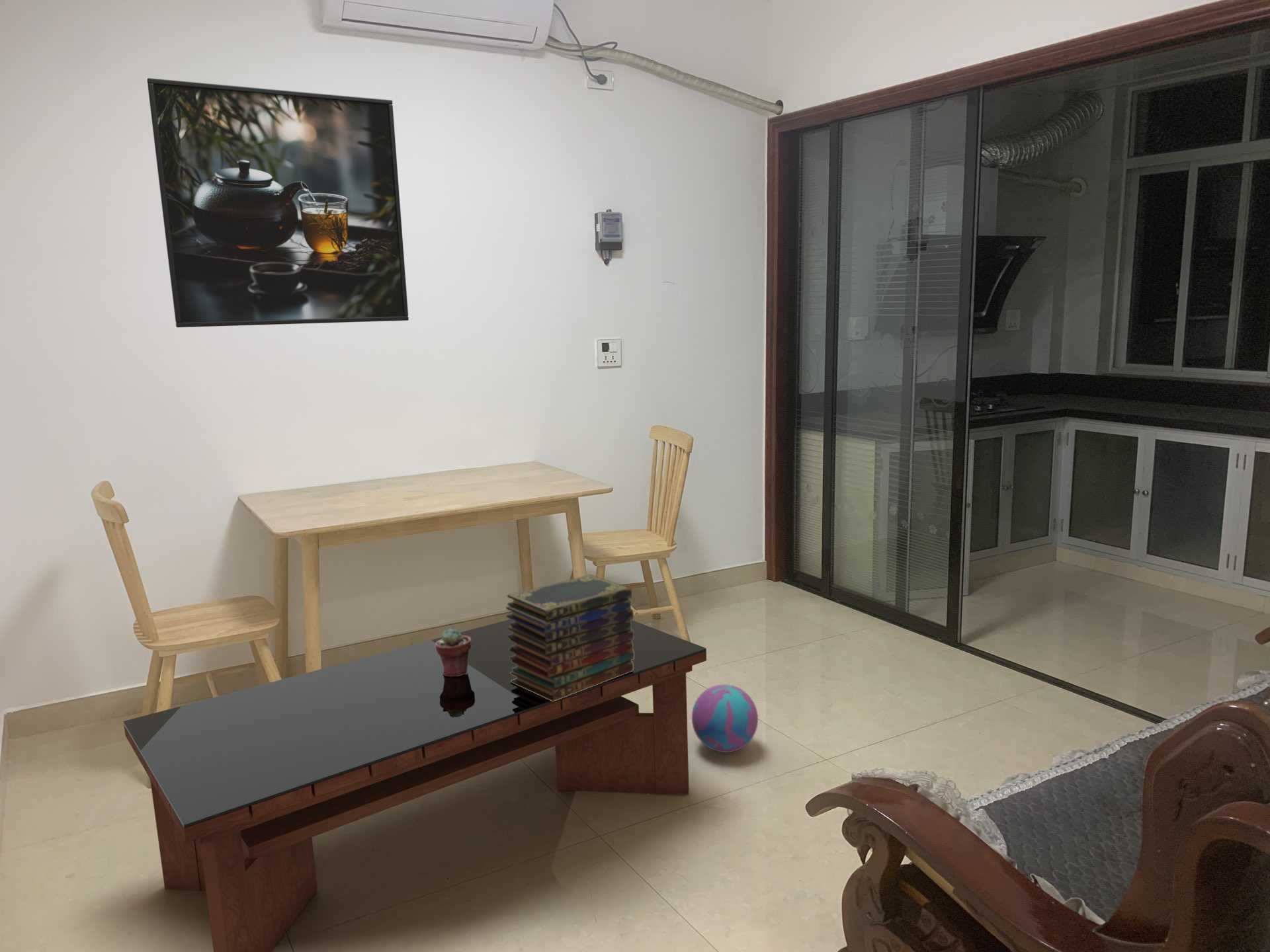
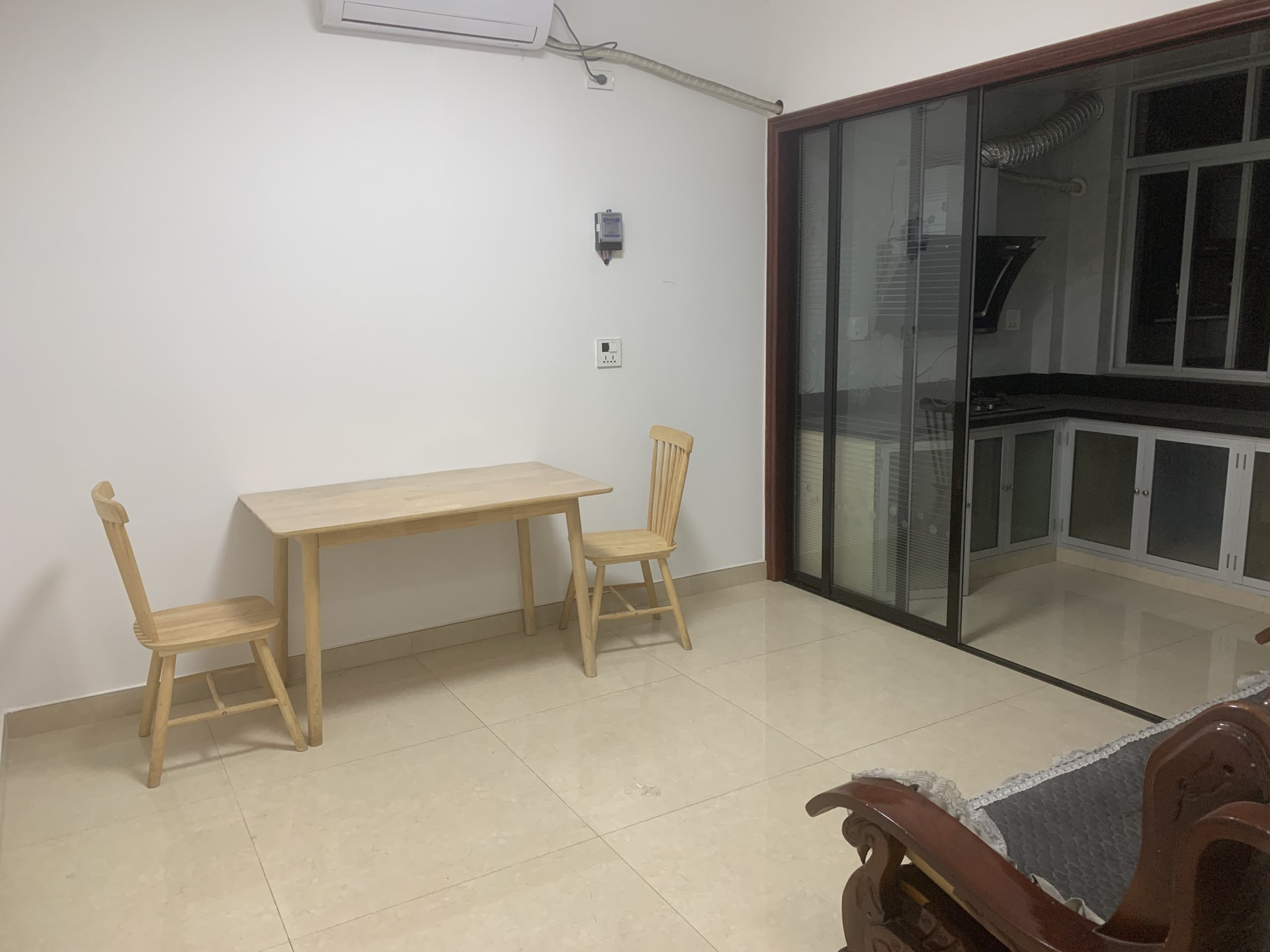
- book stack [505,574,634,701]
- potted succulent [435,627,472,676]
- coffee table [123,619,707,952]
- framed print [147,77,409,328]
- decorative ball [691,684,759,753]
